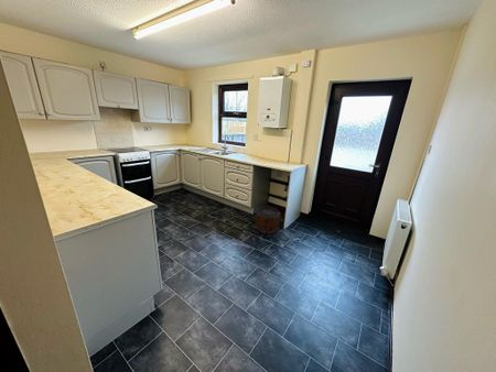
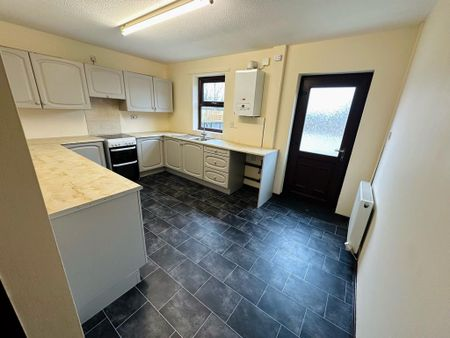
- bucket [254,205,281,234]
